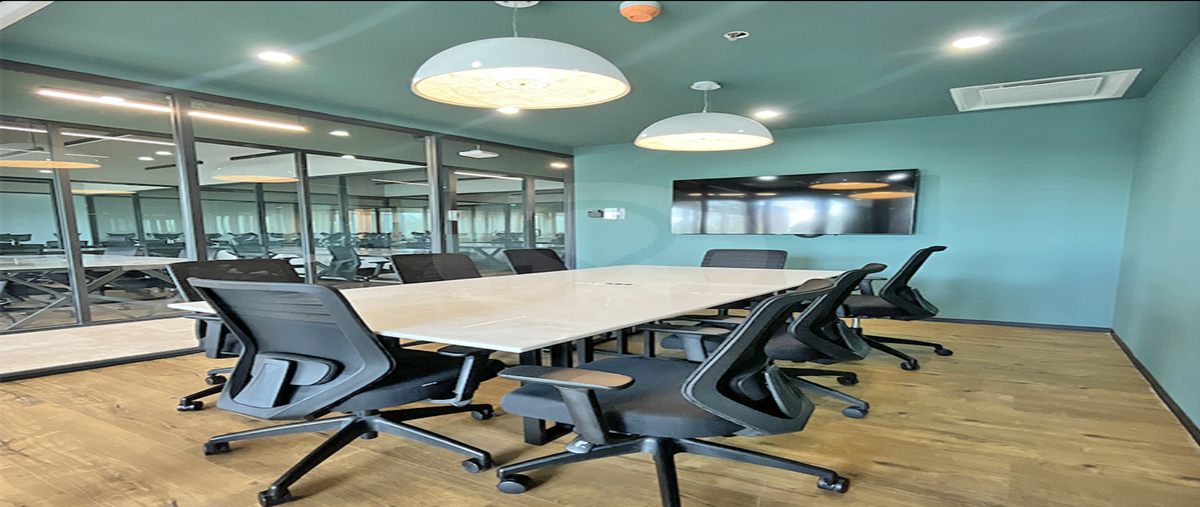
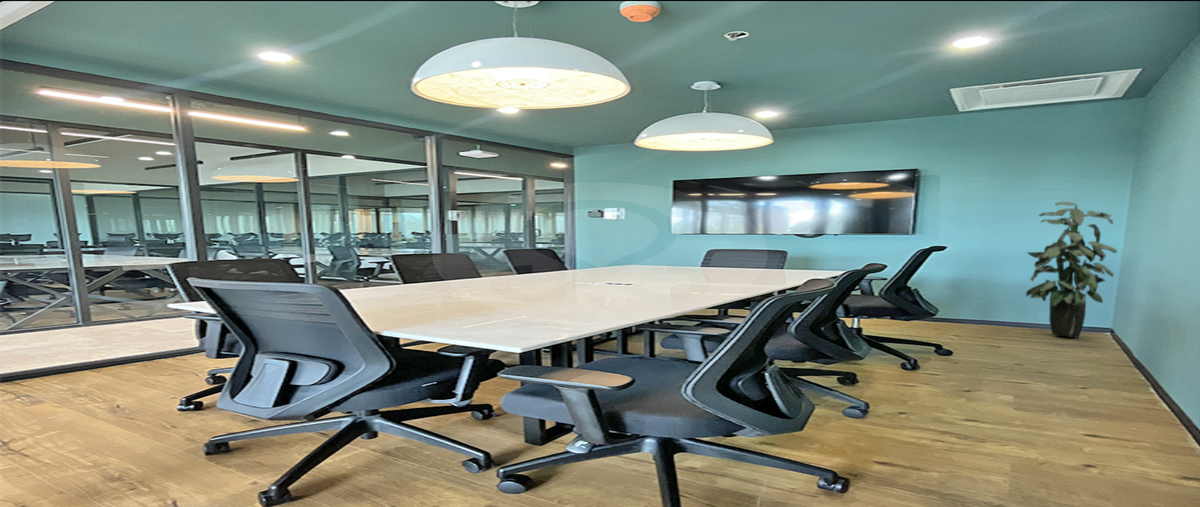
+ indoor plant [1025,201,1118,339]
